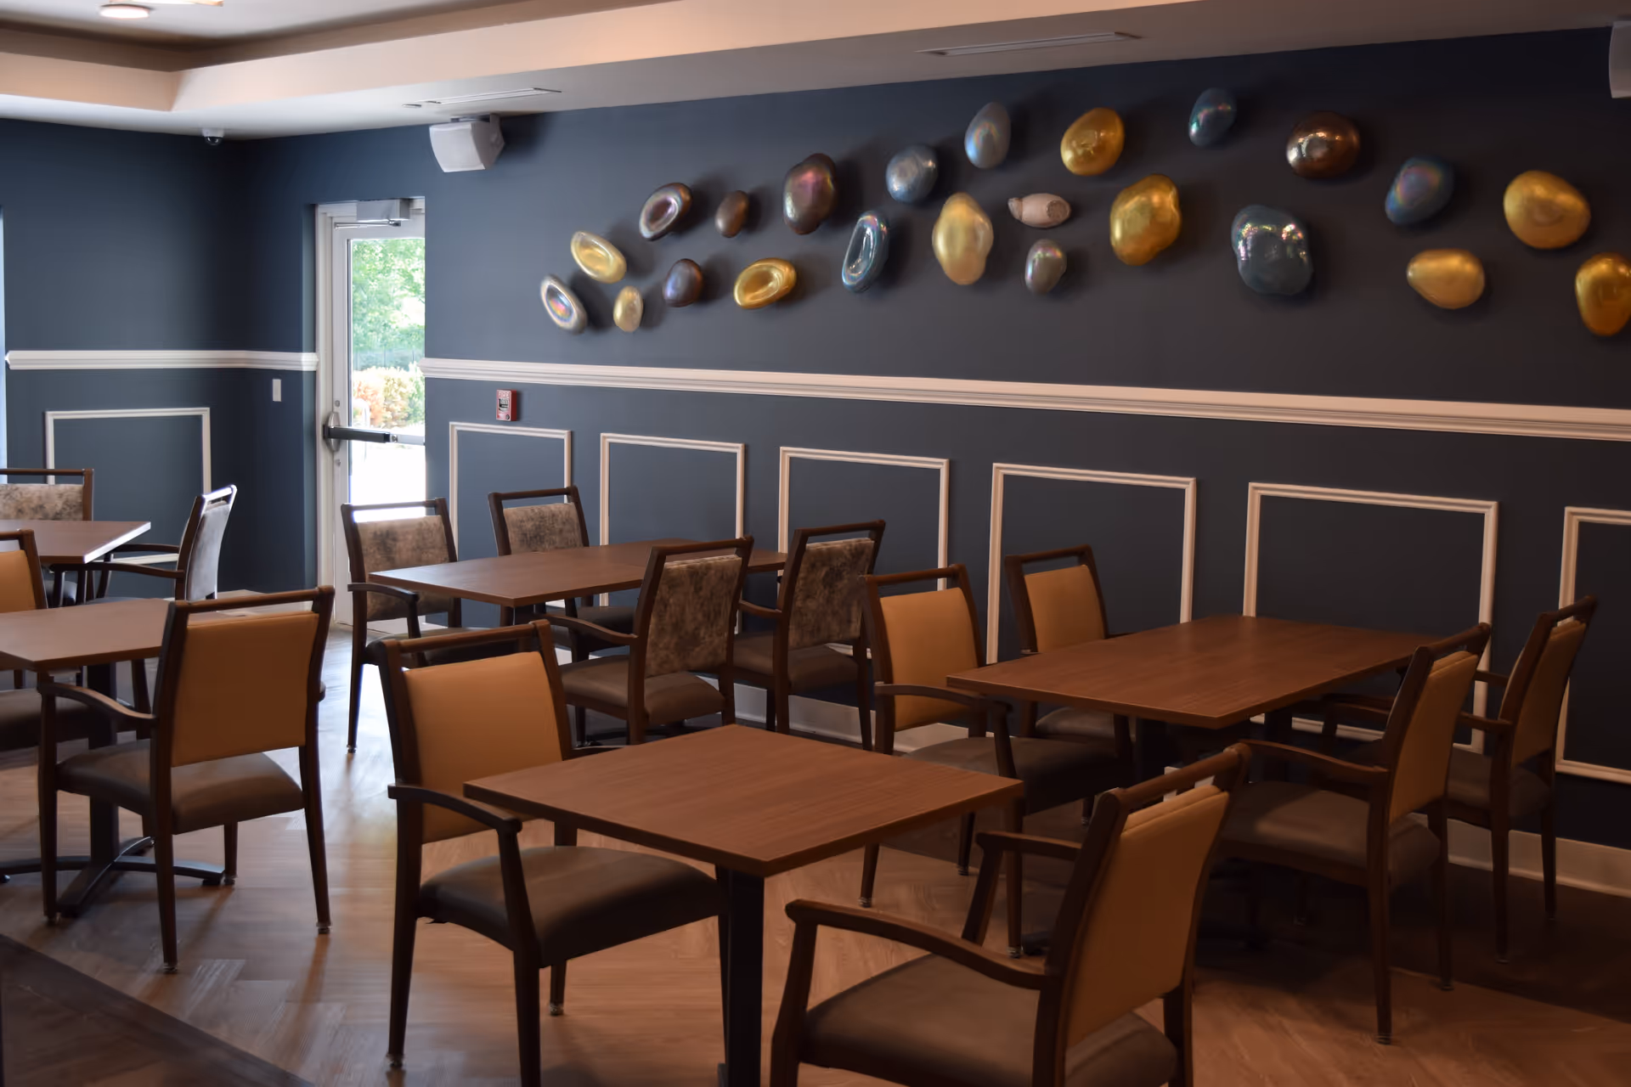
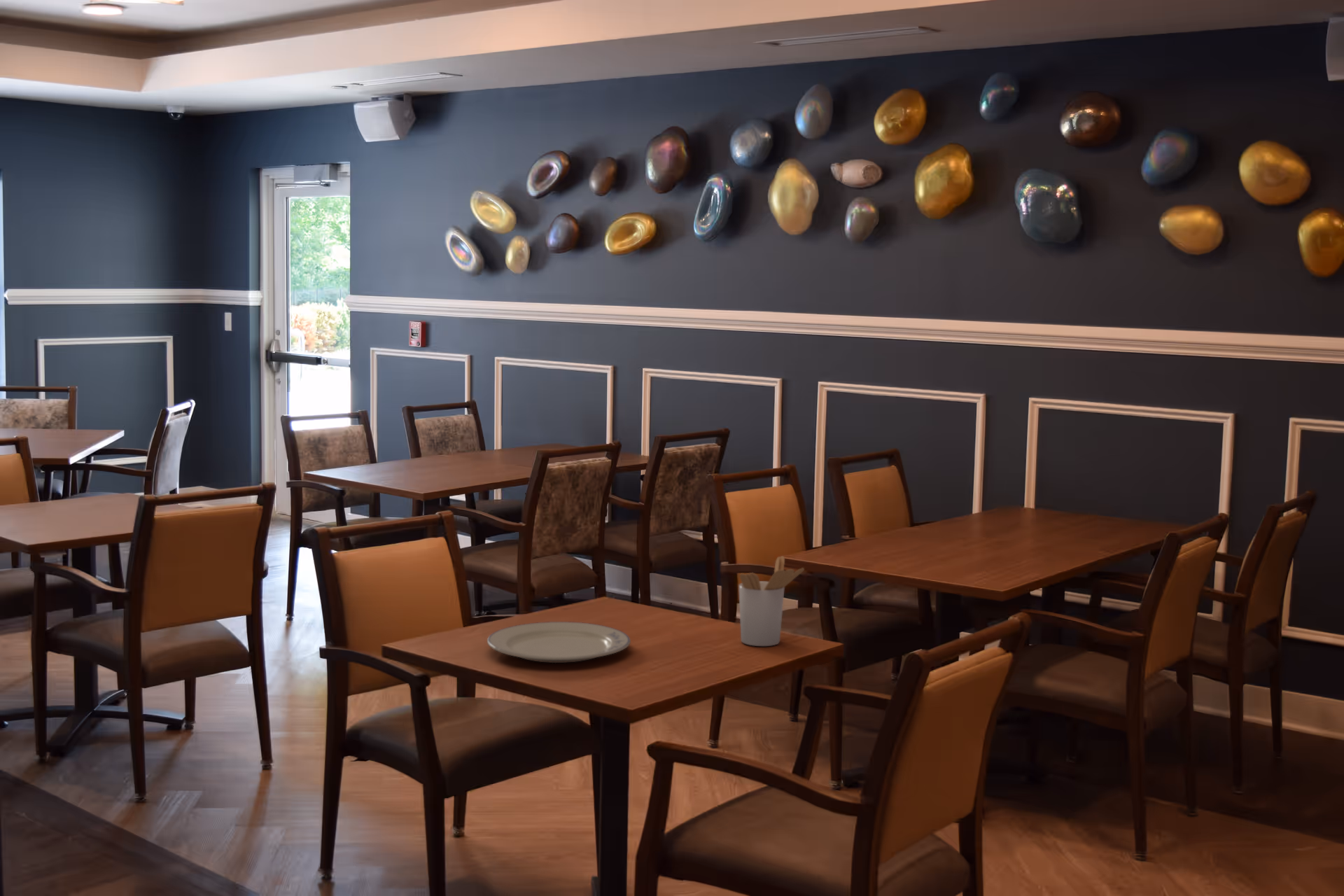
+ chinaware [486,621,631,664]
+ utensil holder [738,555,805,647]
